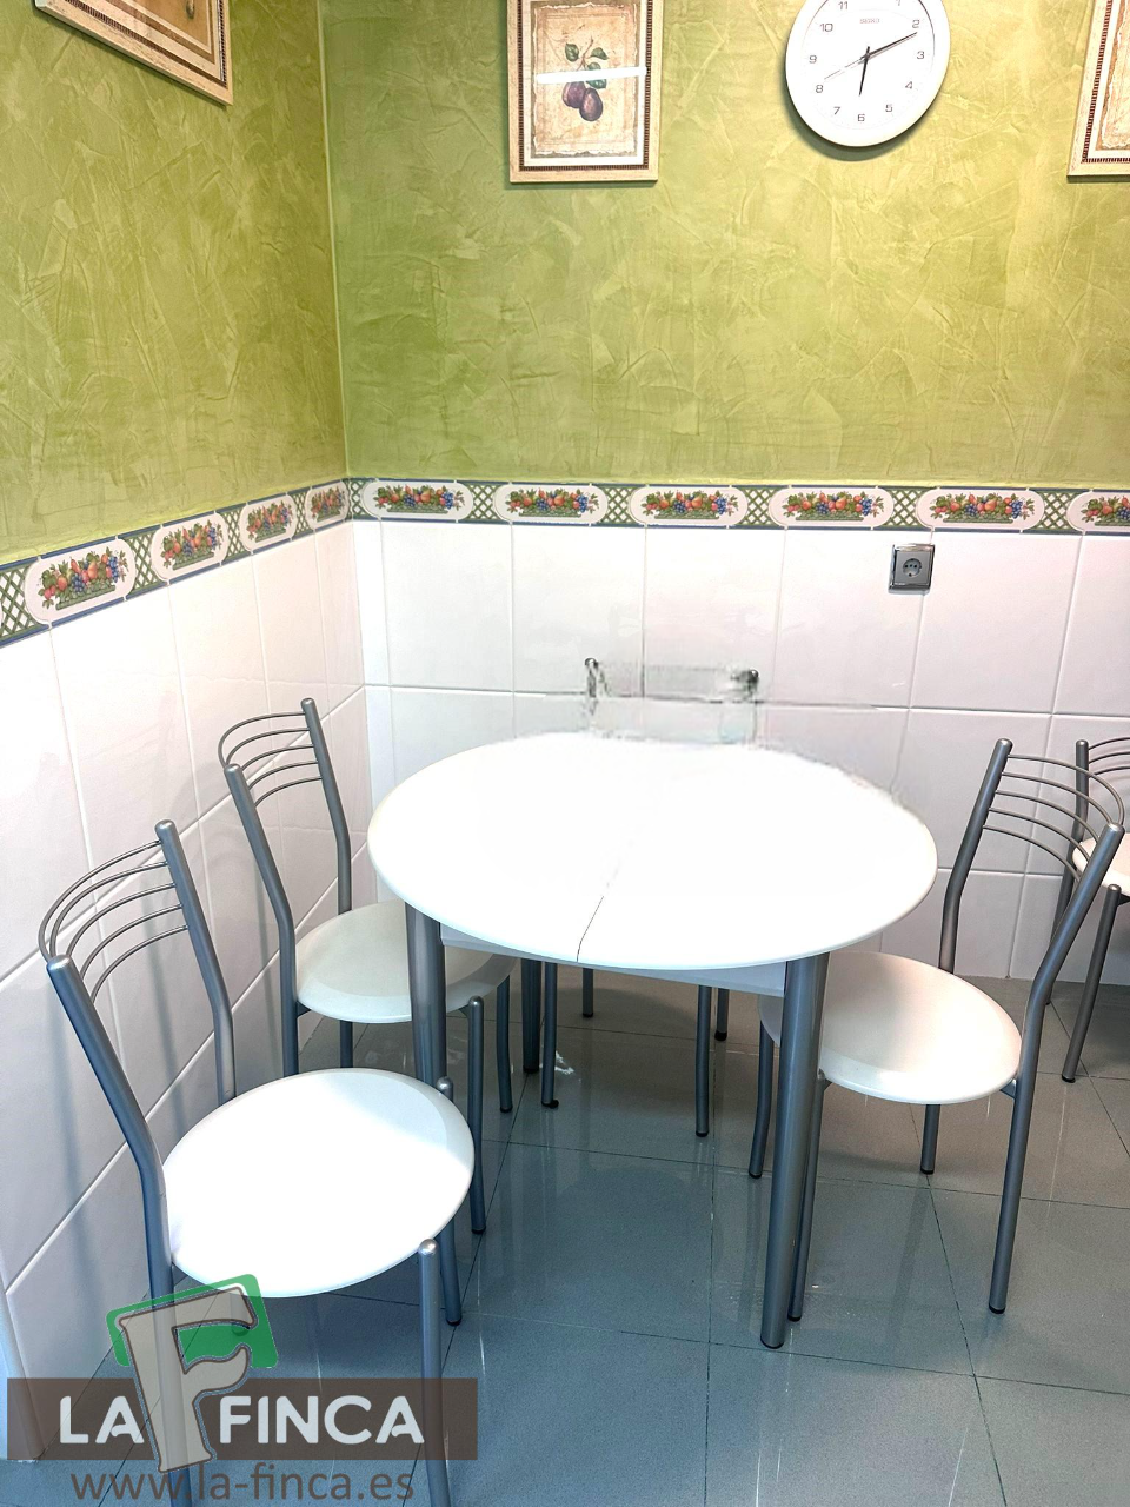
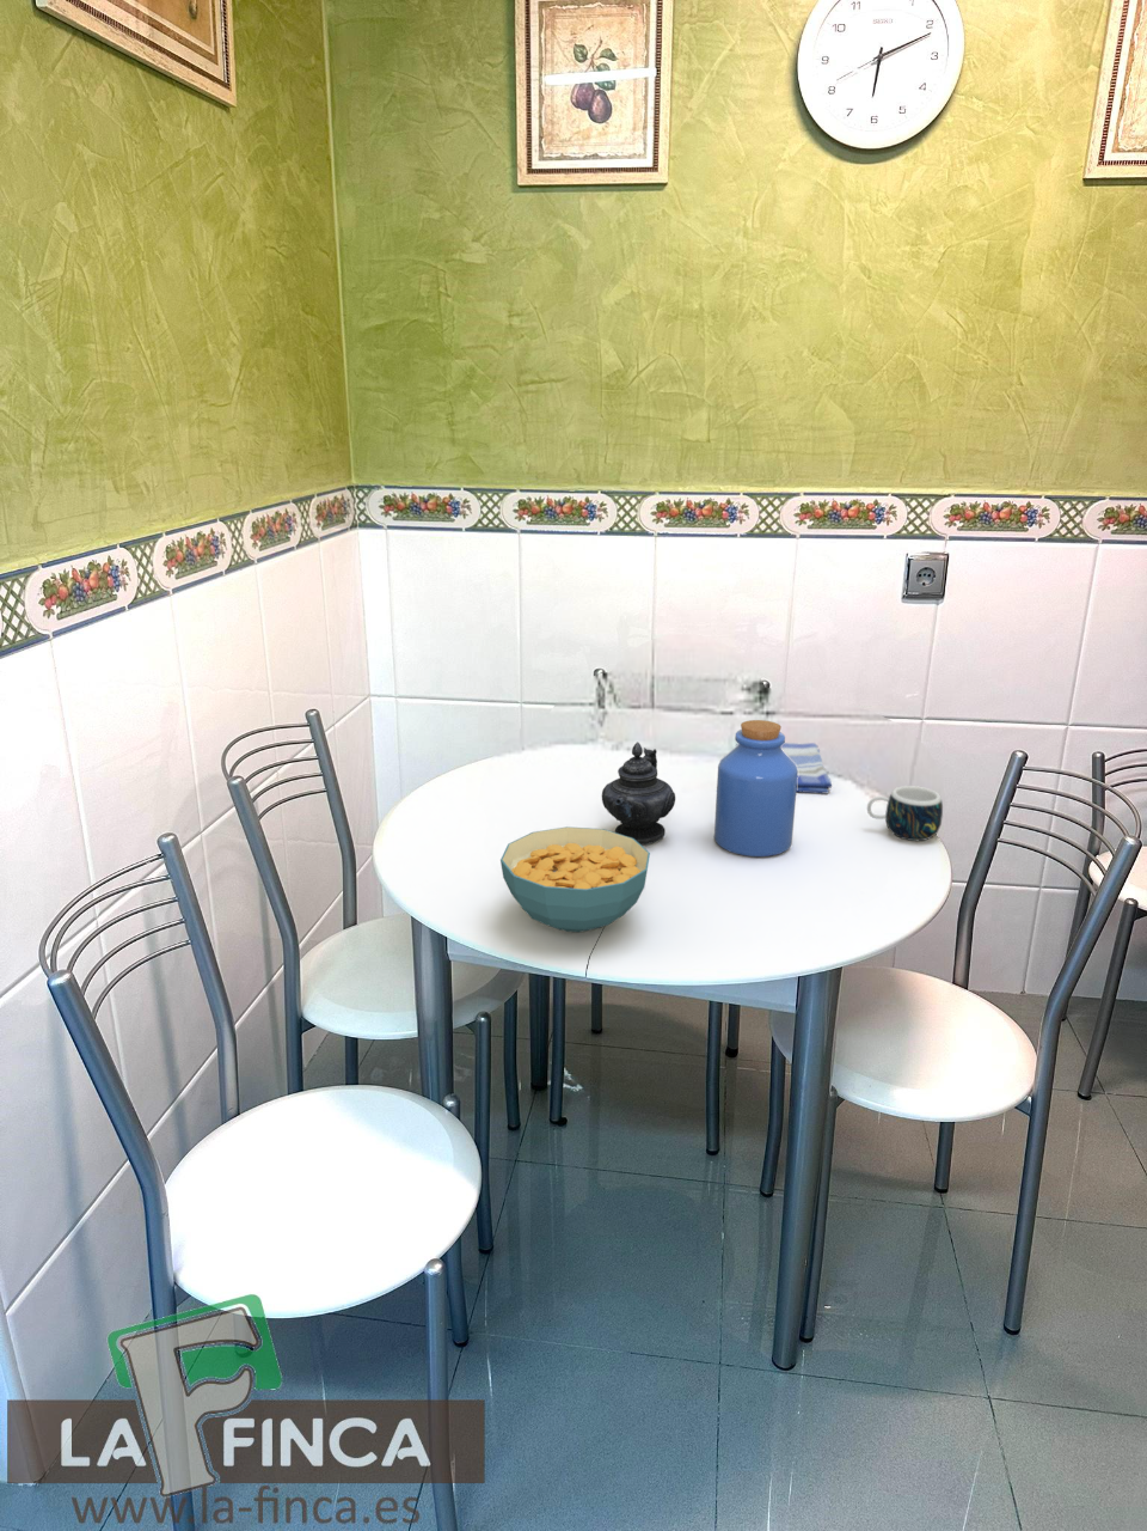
+ cereal bowl [500,826,651,933]
+ dish towel [734,741,833,794]
+ teapot [601,740,676,845]
+ mug [866,785,943,843]
+ jar [713,718,798,857]
